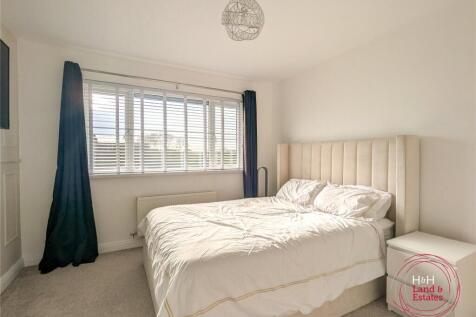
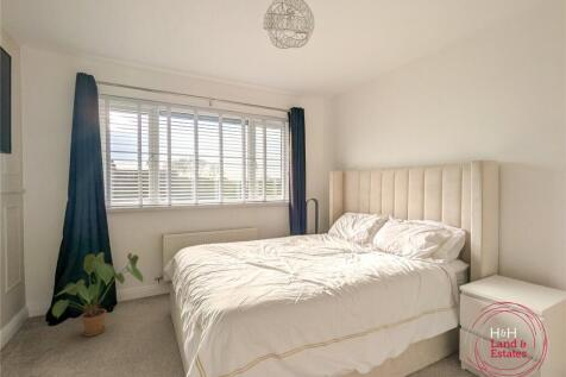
+ house plant [51,251,145,338]
